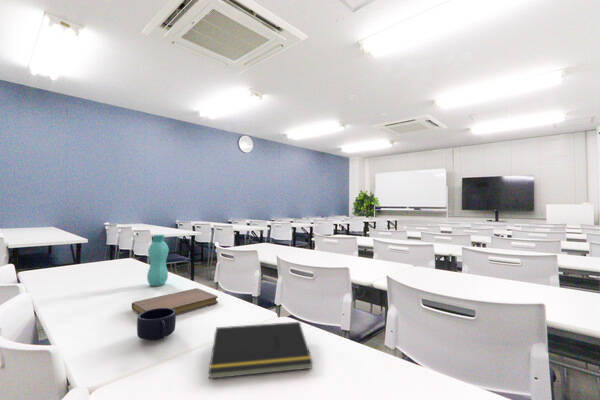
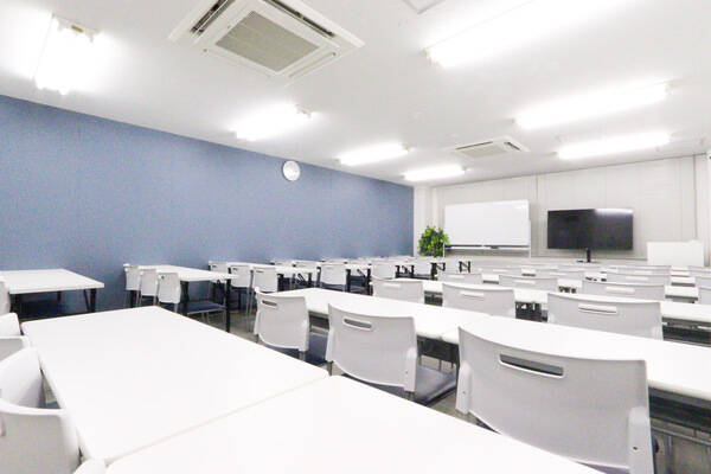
- notebook [131,287,219,315]
- mug [136,308,177,342]
- notepad [208,321,314,380]
- bottle [146,234,170,287]
